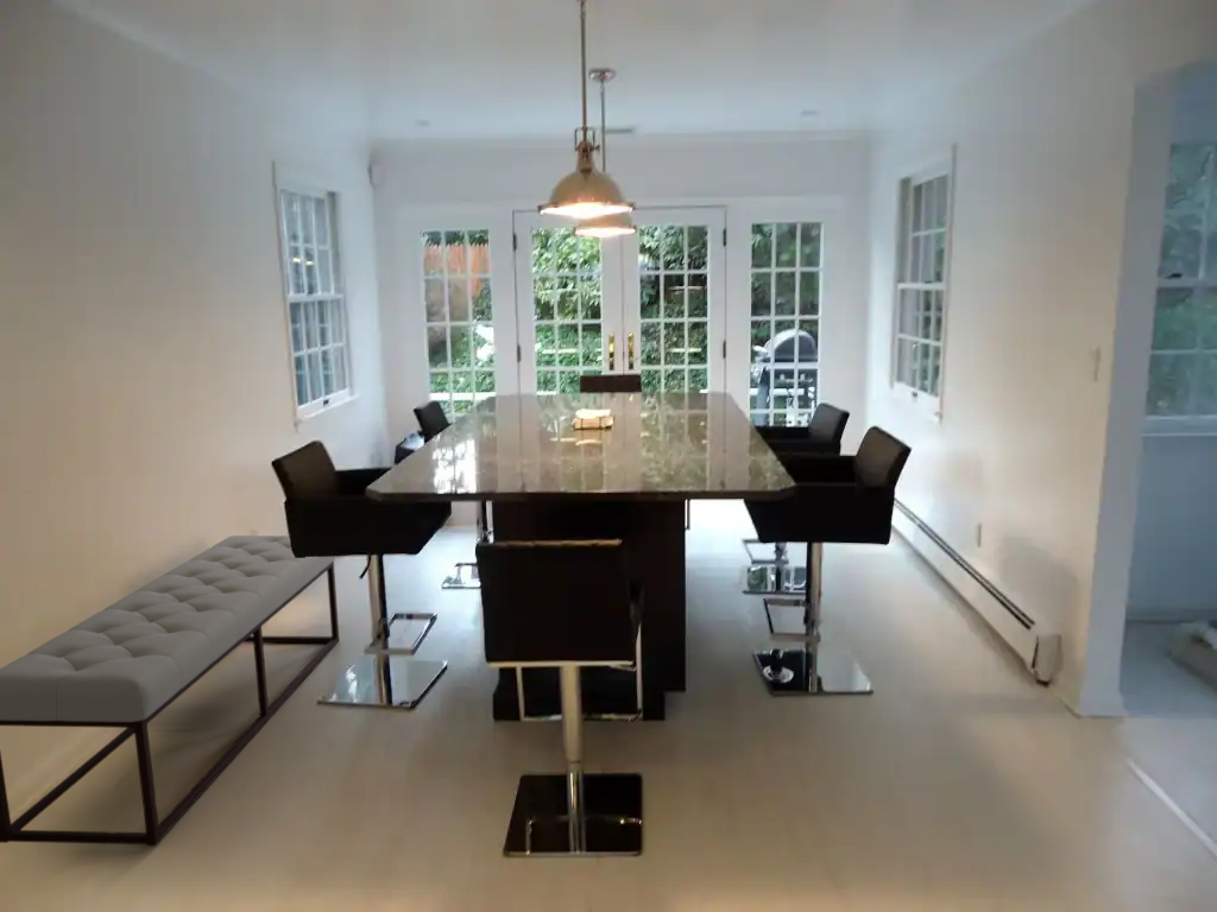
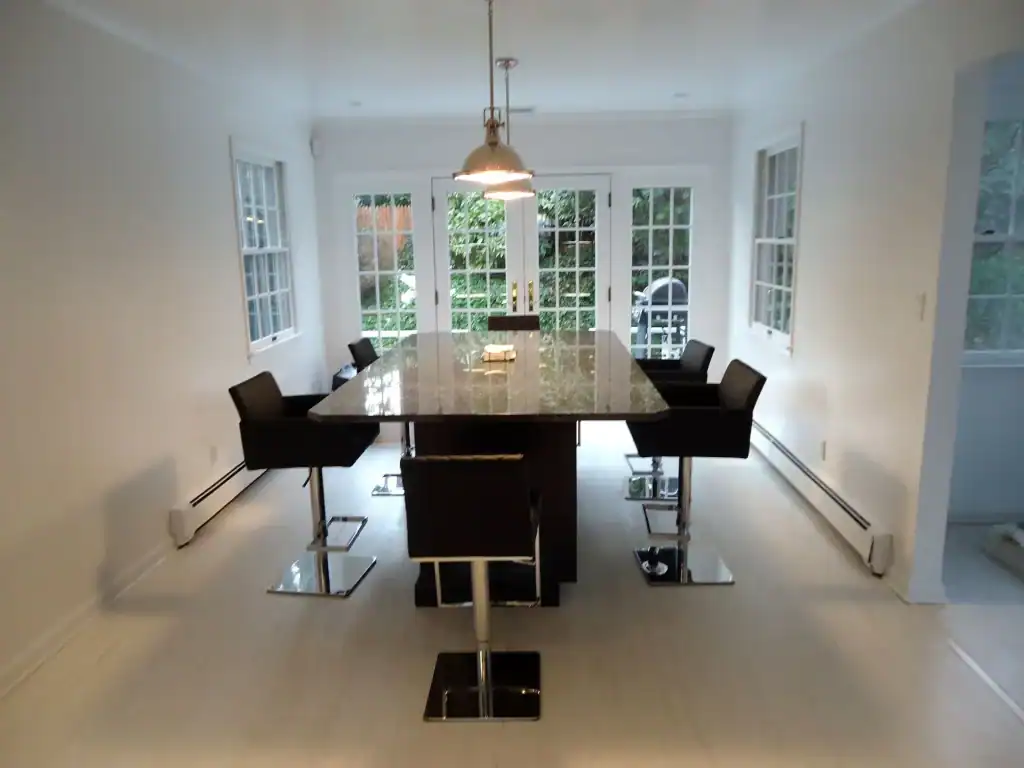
- bench [0,534,341,847]
